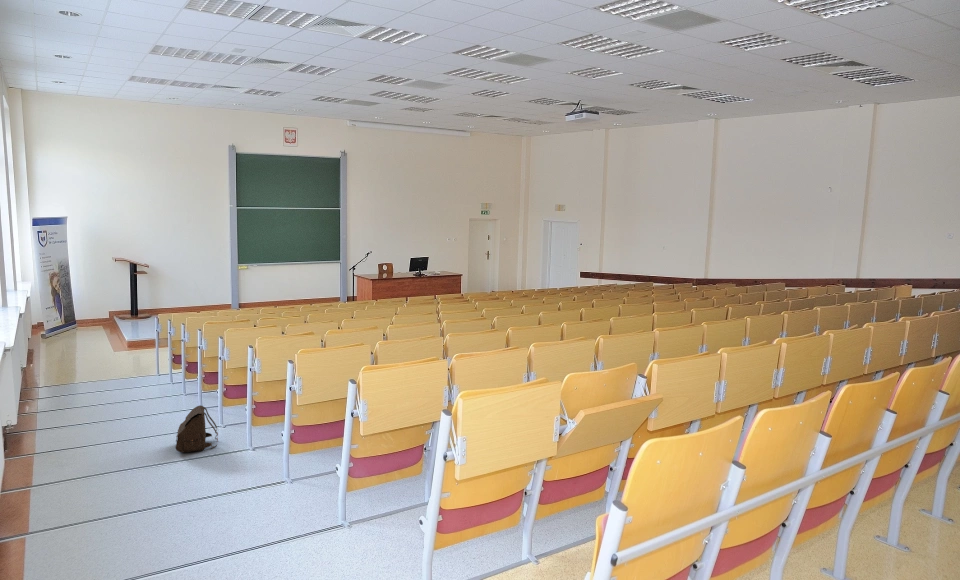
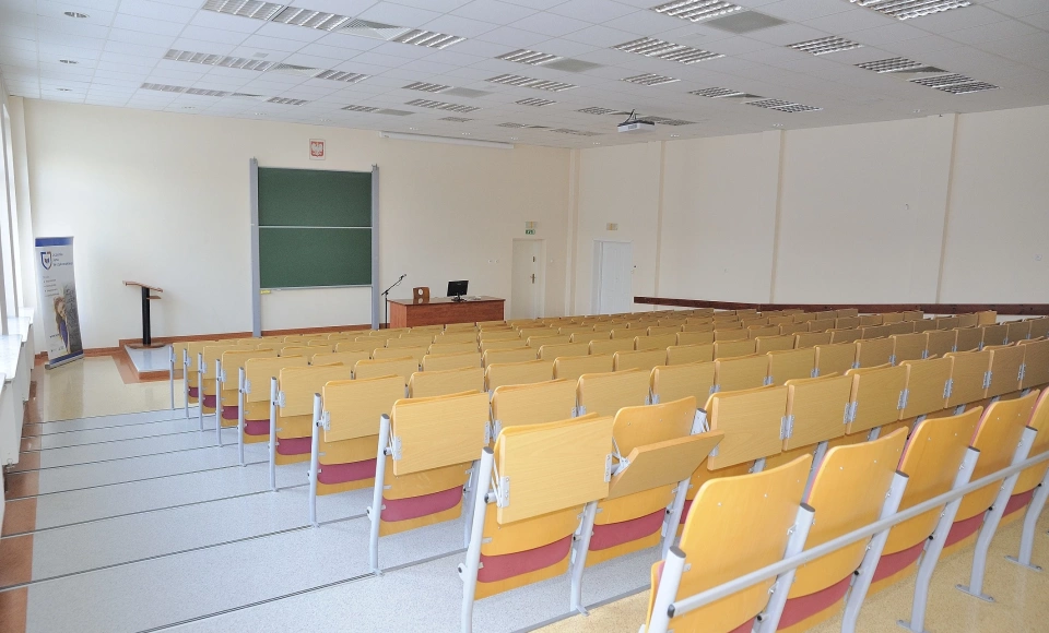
- satchel [175,405,219,454]
